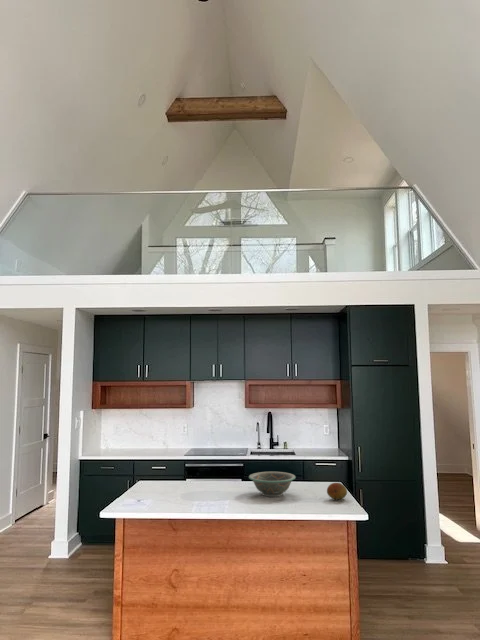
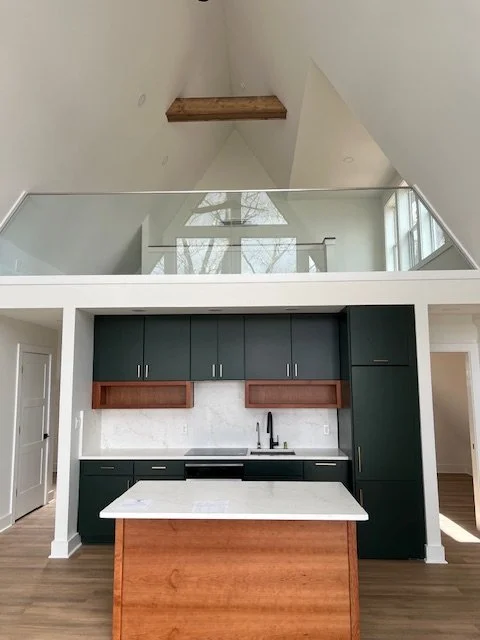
- fruit [326,482,348,501]
- decorative bowl [248,471,297,498]
